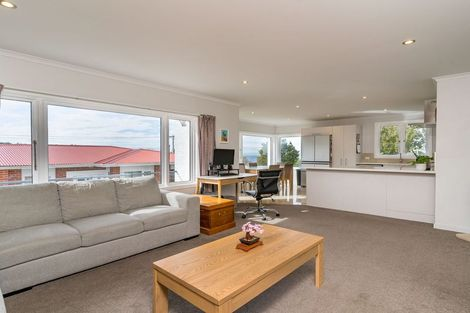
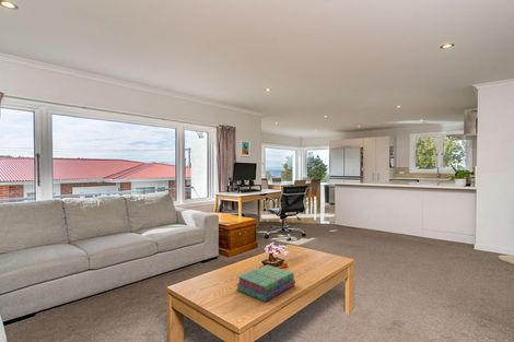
+ stack of books [235,263,296,303]
